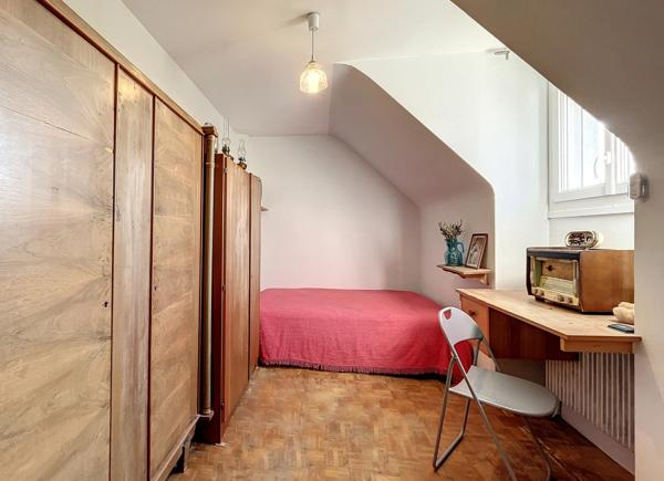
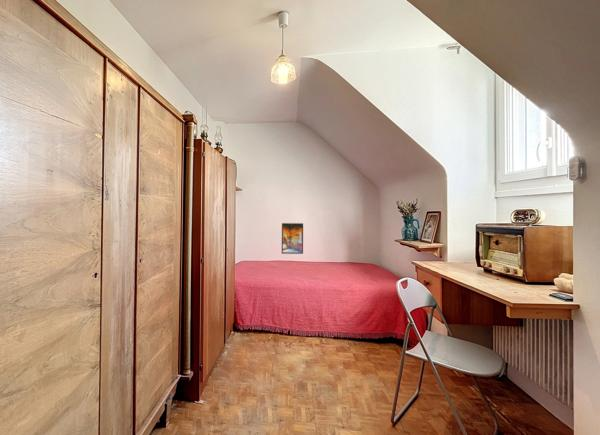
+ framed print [281,222,304,255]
